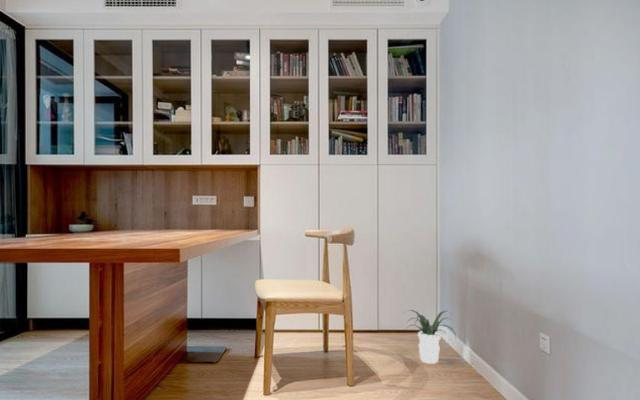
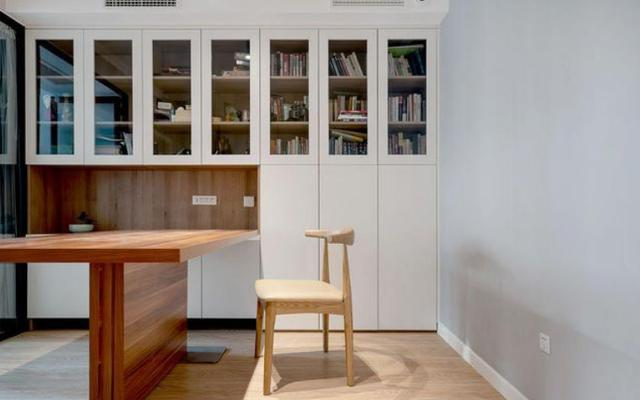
- potted plant [404,309,457,365]
